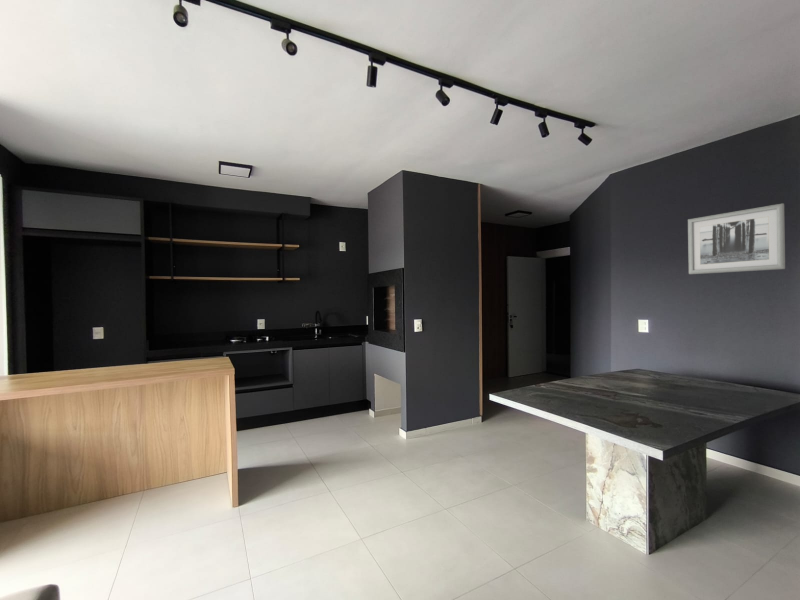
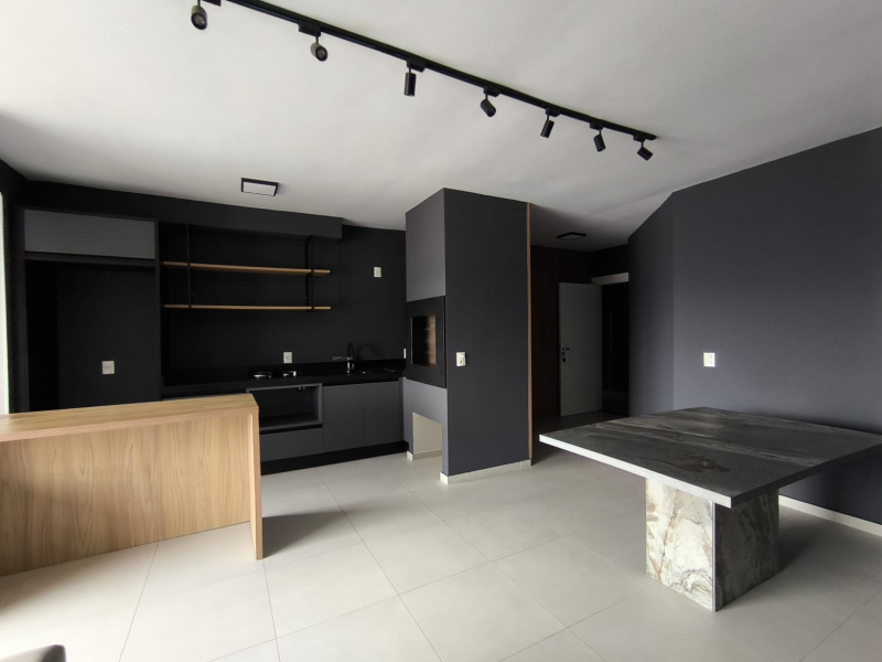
- wall art [687,202,786,275]
